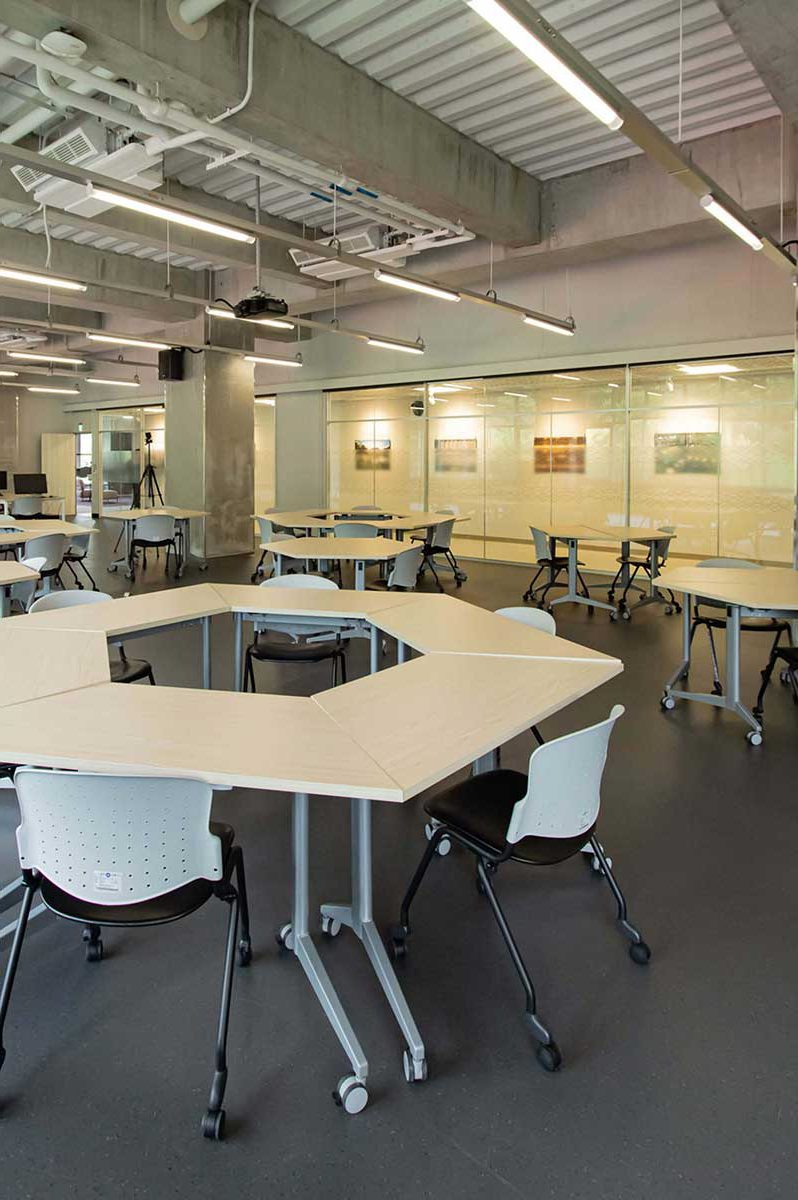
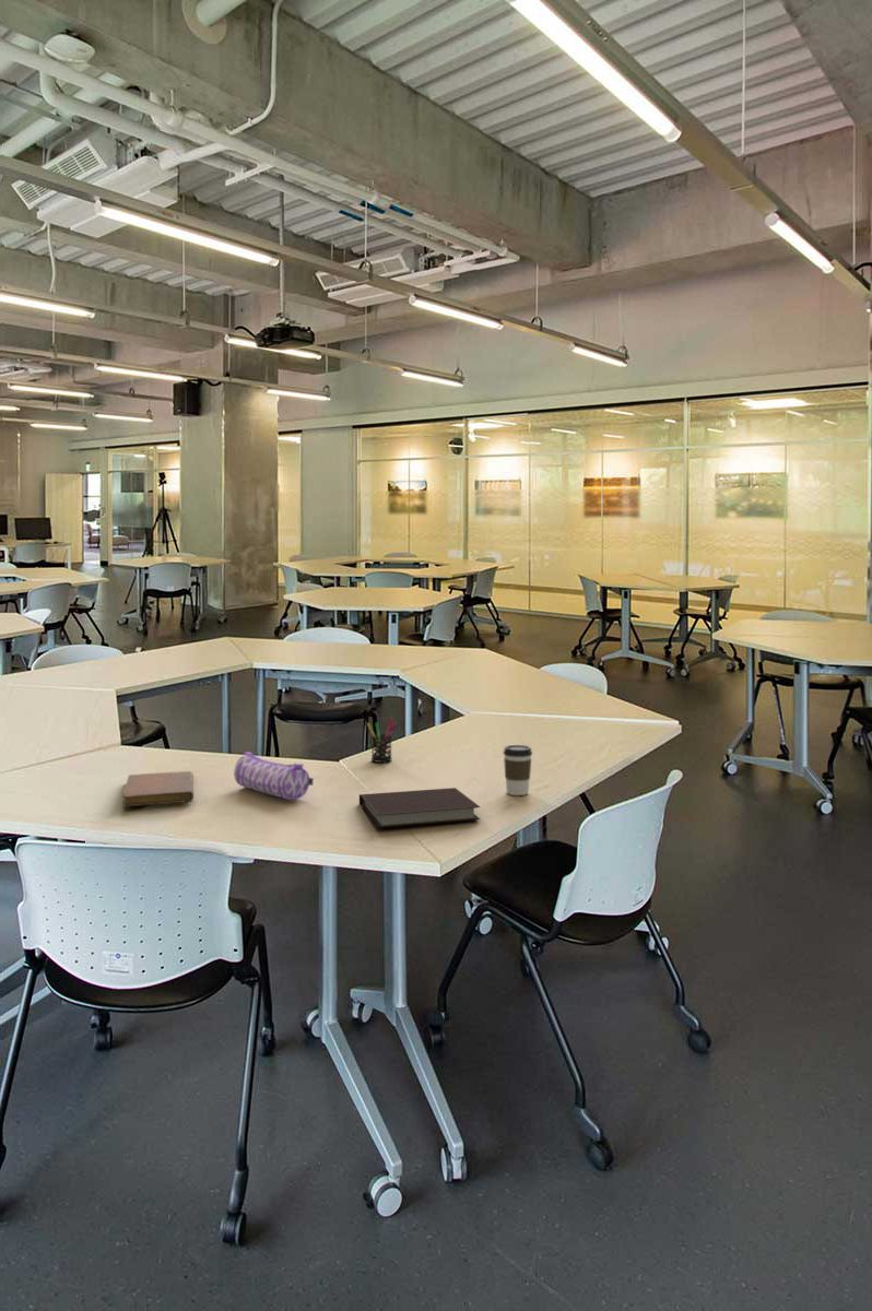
+ notebook [121,770,195,807]
+ pencil case [233,751,315,801]
+ notebook [358,787,481,829]
+ pen holder [366,717,399,764]
+ coffee cup [502,744,533,796]
